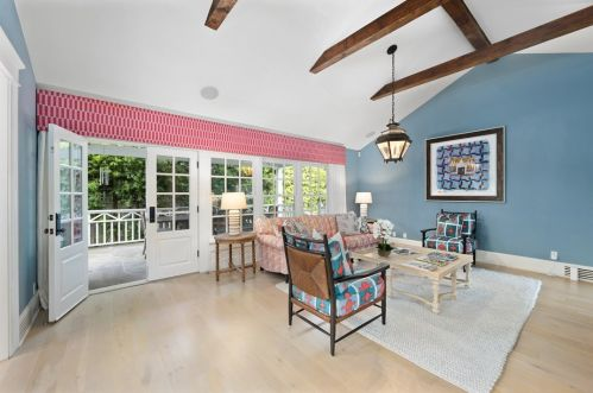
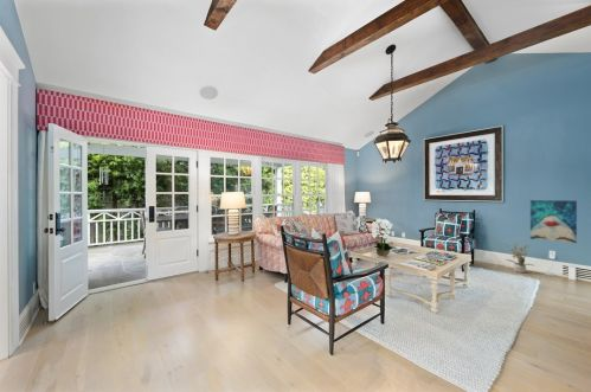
+ potted plant [503,242,537,274]
+ wall art [529,199,578,245]
